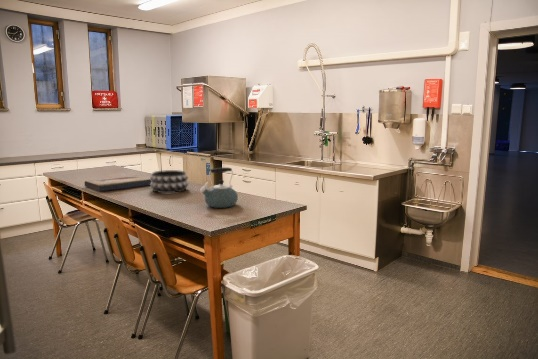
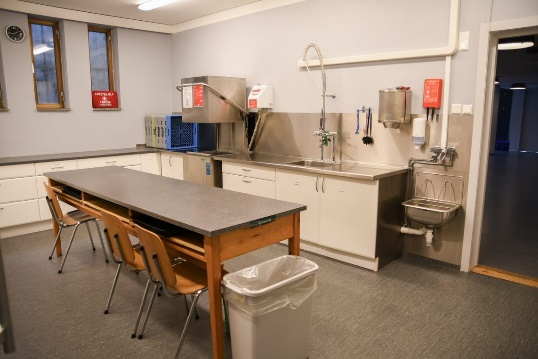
- kettle [199,167,239,209]
- decorative bowl [149,169,189,194]
- fish fossil [84,174,152,192]
